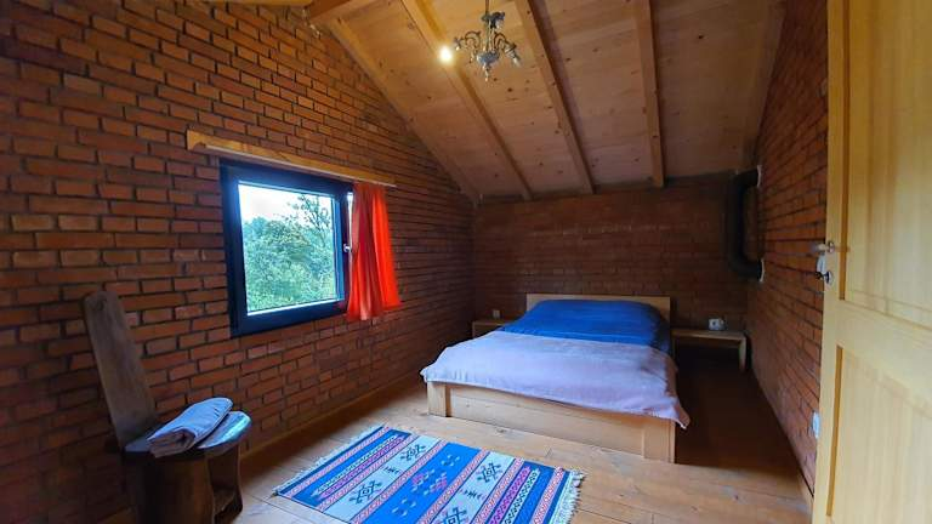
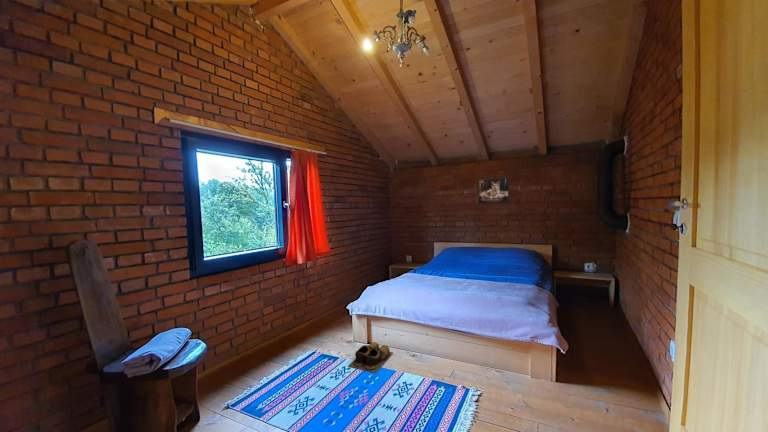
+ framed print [477,177,510,205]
+ shoes [347,341,394,374]
